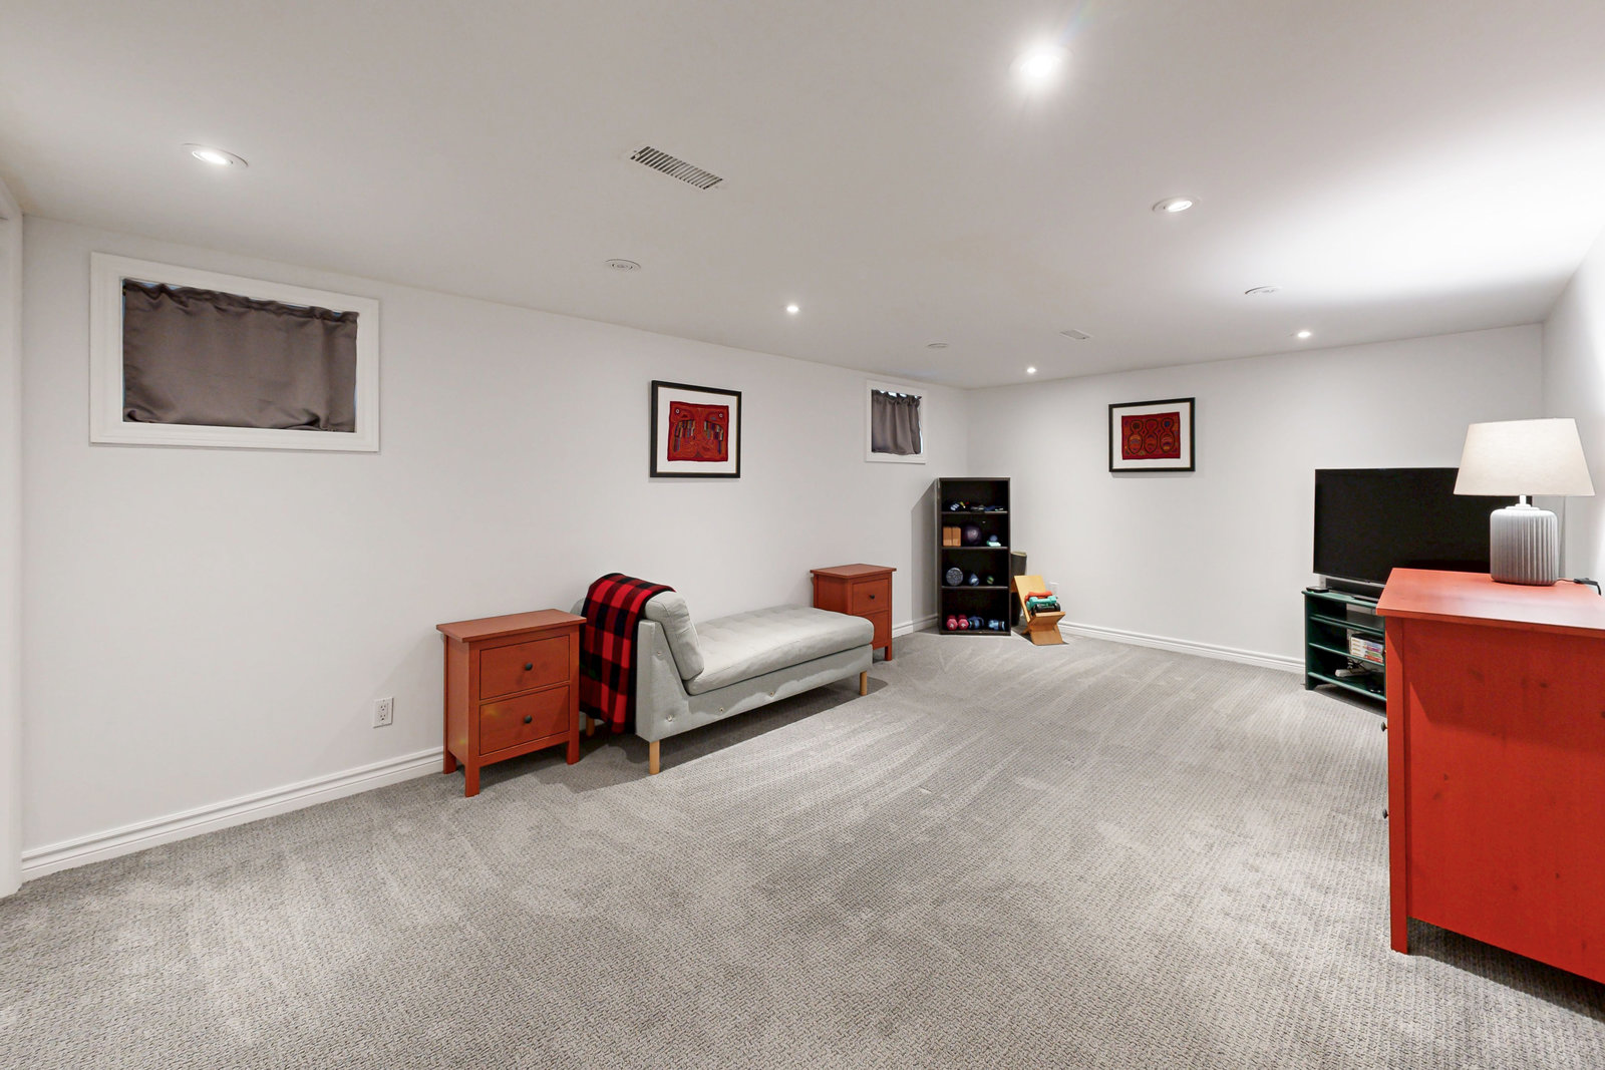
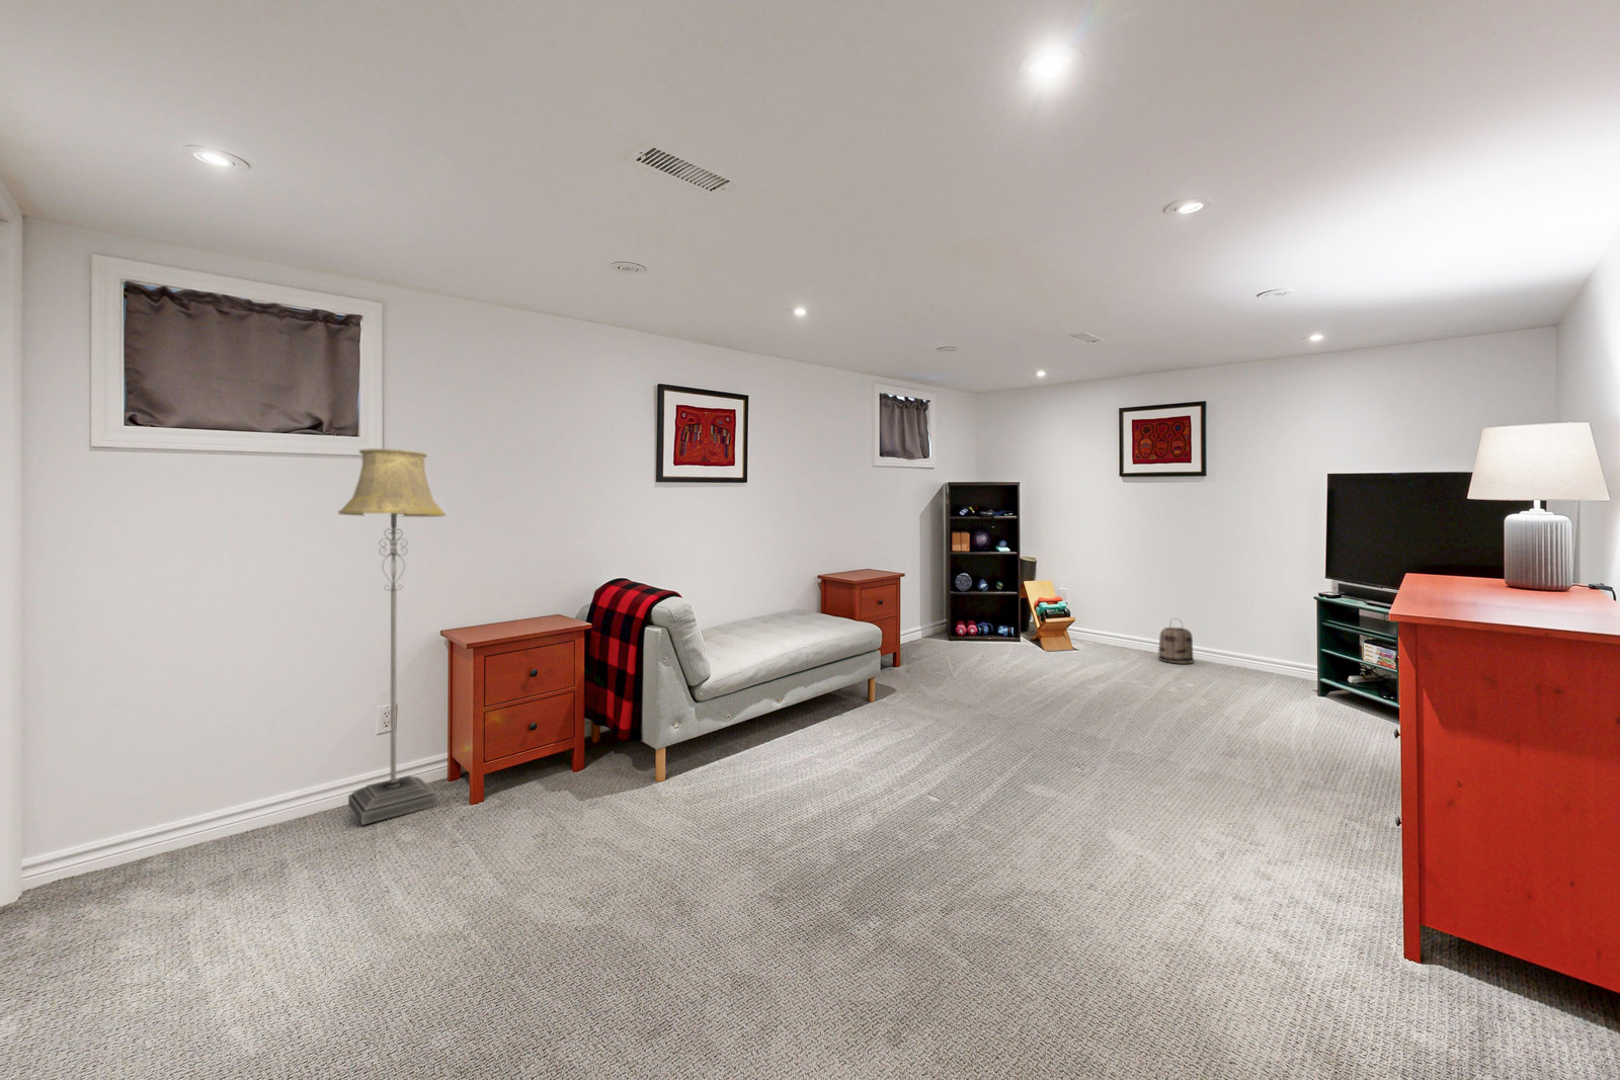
+ floor lamp [338,447,446,826]
+ basket [1157,617,1195,665]
